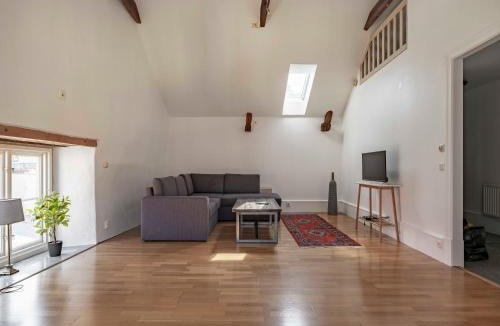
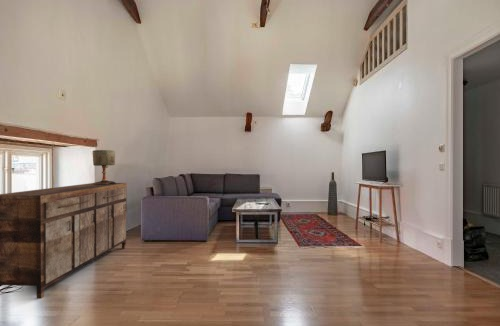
+ sideboard [0,182,128,299]
+ table lamp [92,149,117,185]
